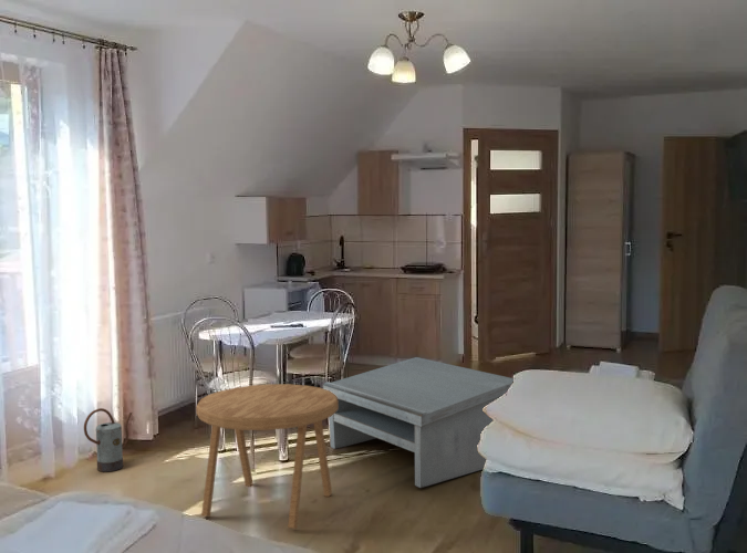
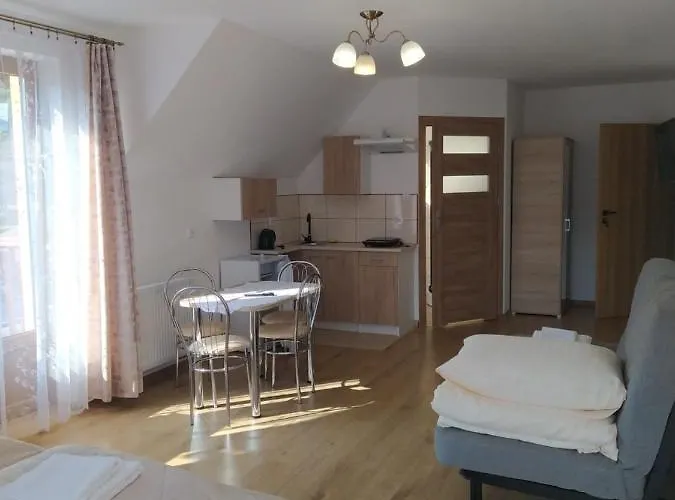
- watering can [83,407,133,472]
- coffee table [322,356,515,489]
- side table [195,383,338,530]
